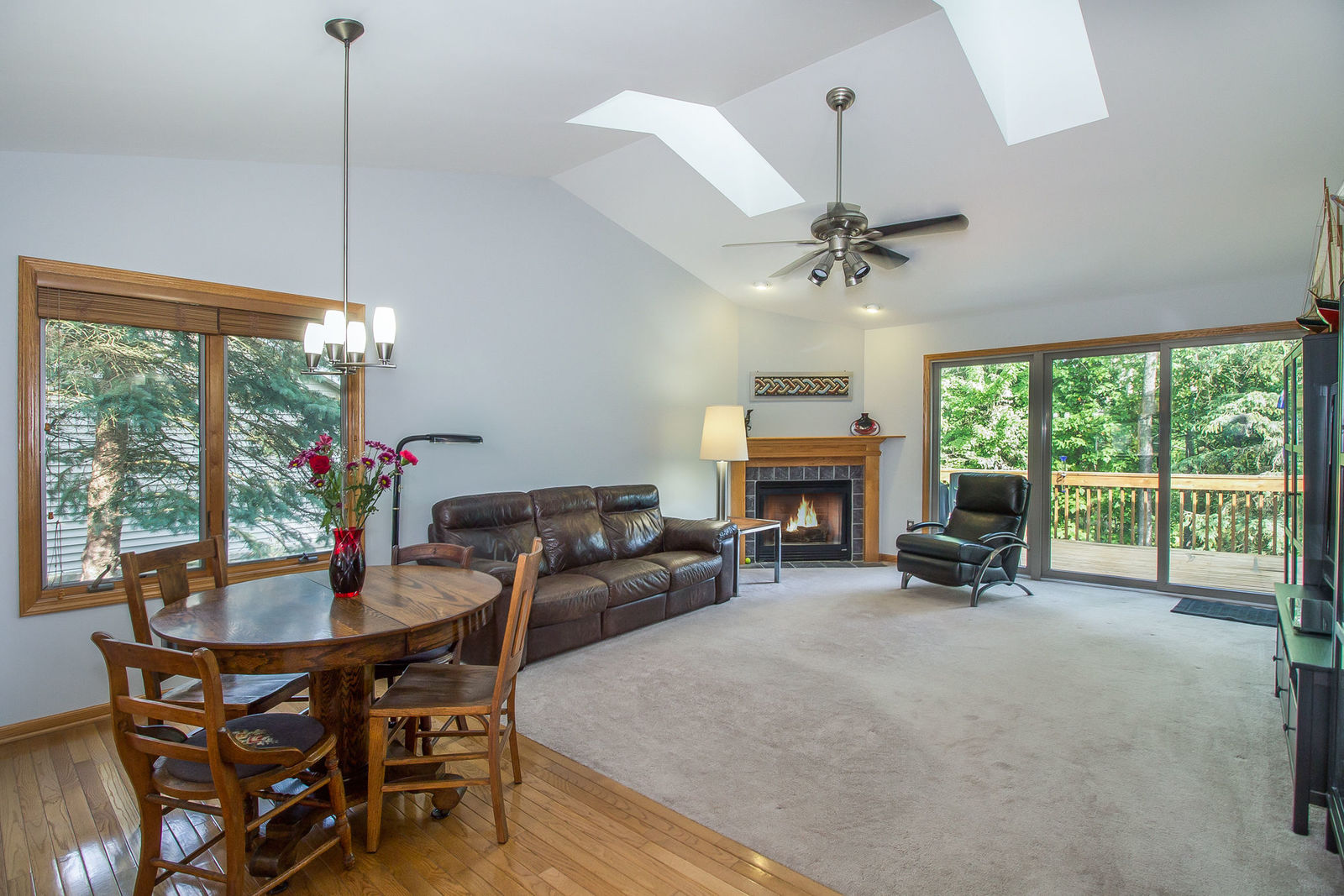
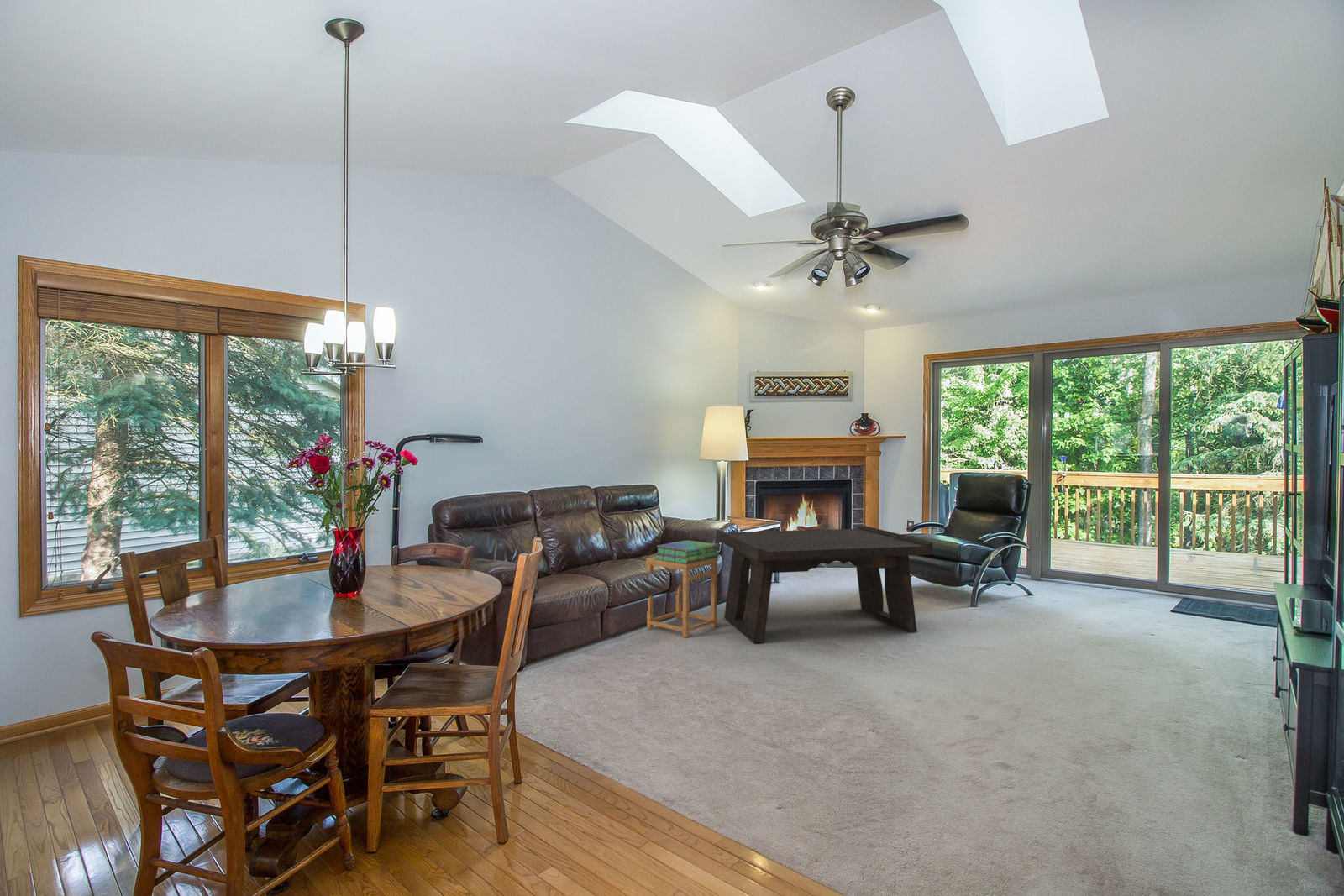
+ coffee table [715,525,933,644]
+ side table [645,556,719,638]
+ stack of books [654,539,719,564]
